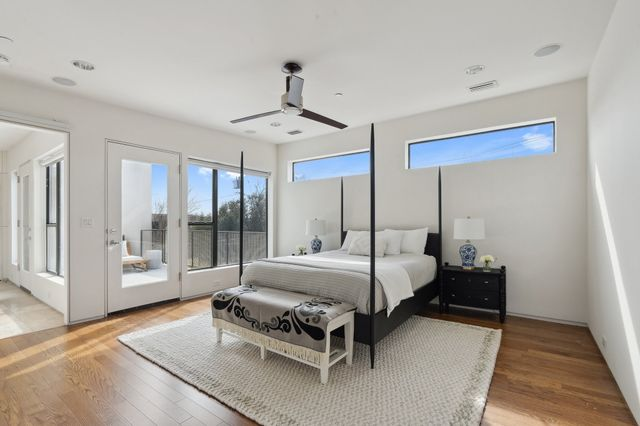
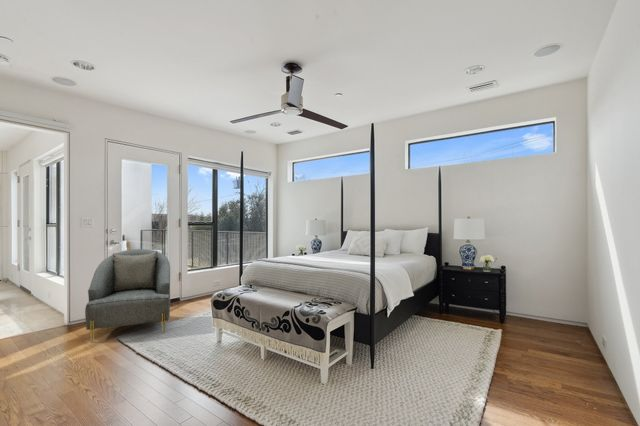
+ armchair [84,248,171,344]
